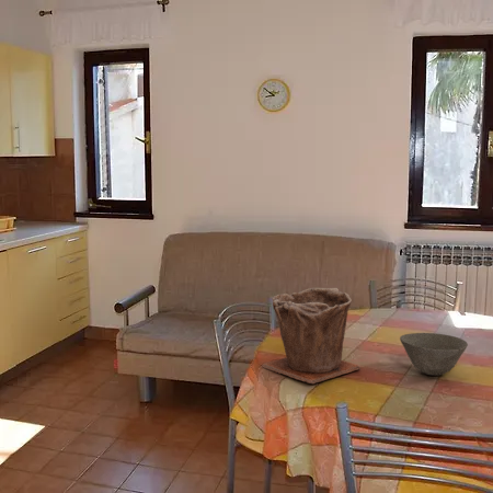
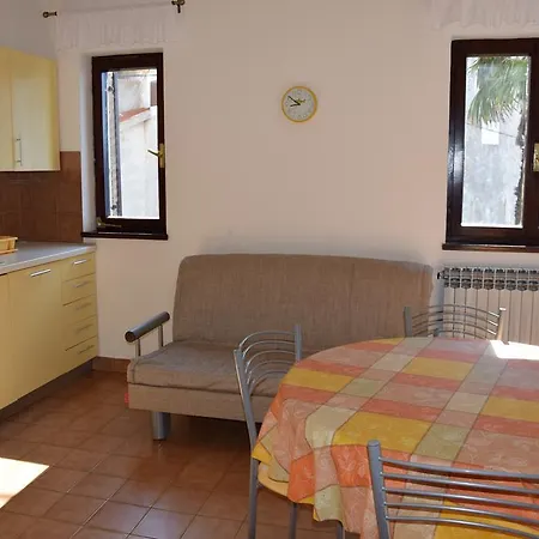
- bowl [399,332,469,377]
- plant pot [261,287,362,385]
